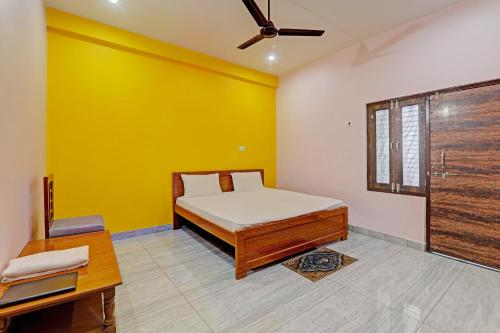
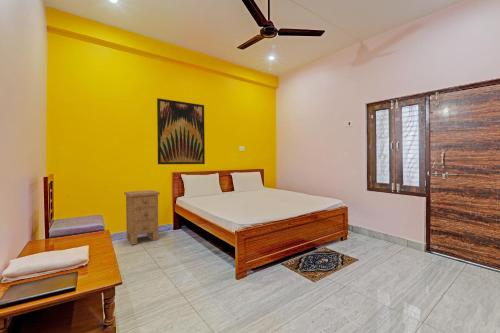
+ nightstand [123,189,161,246]
+ wall art [156,97,206,165]
